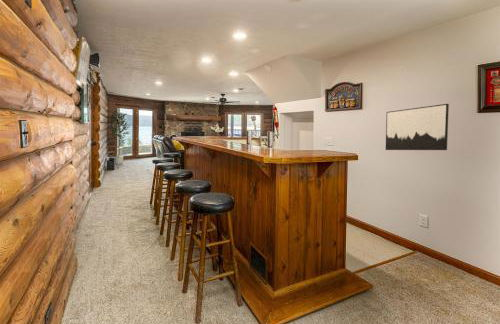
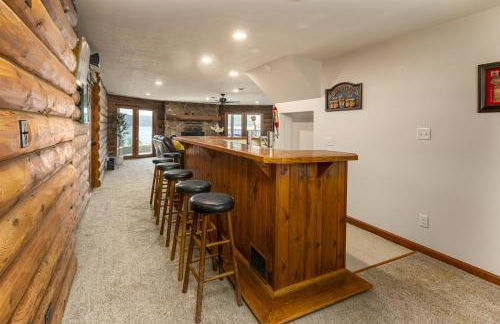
- wall art [385,103,450,151]
